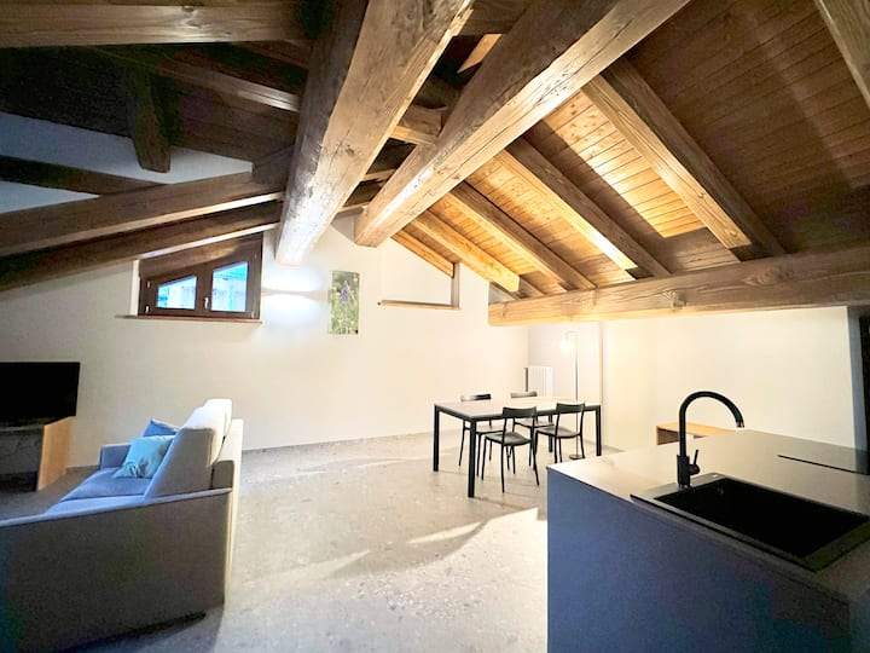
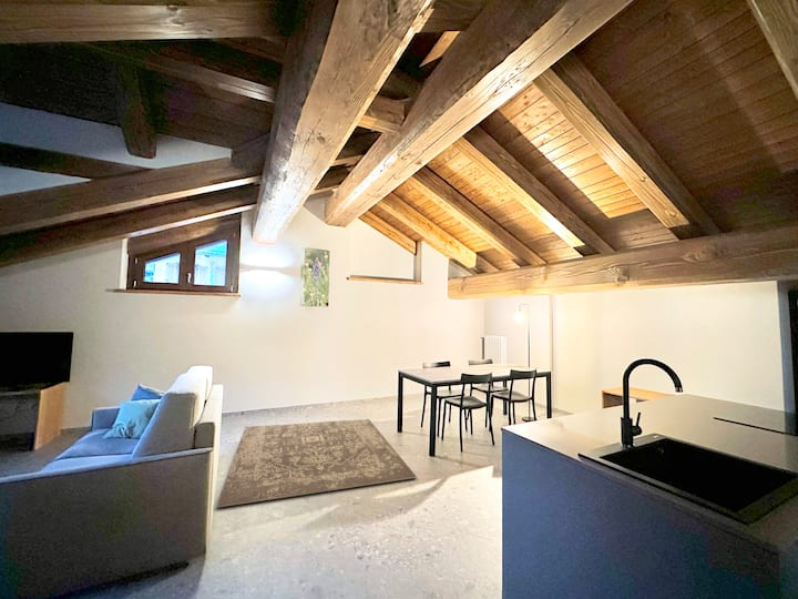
+ rug [215,418,418,509]
